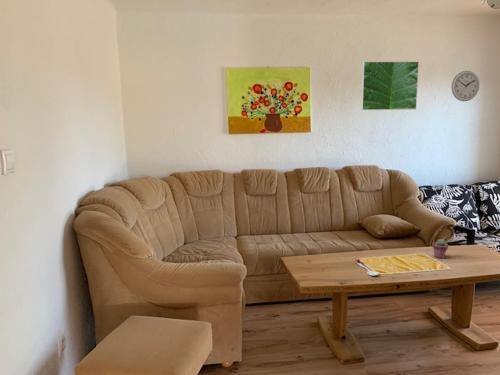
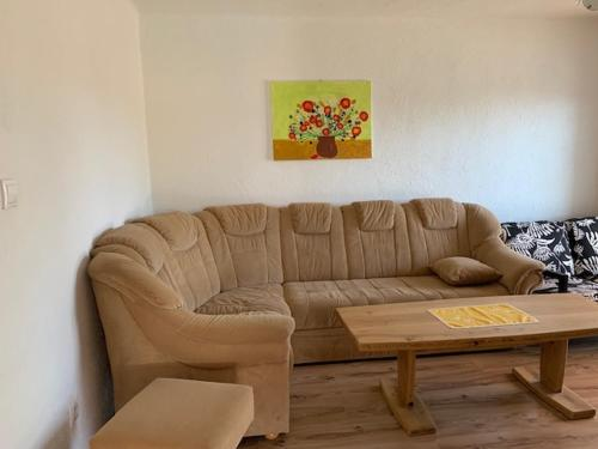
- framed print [360,60,420,111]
- wall clock [450,70,480,102]
- potted succulent [431,238,449,259]
- spoon [354,258,379,277]
